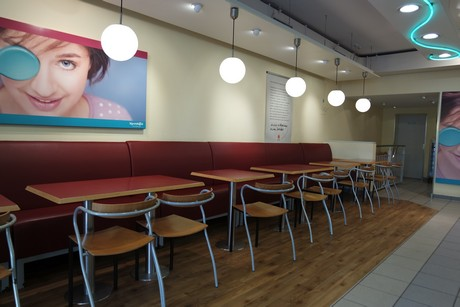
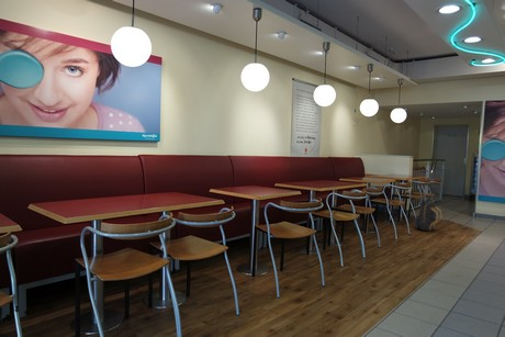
+ backpack [413,196,442,233]
